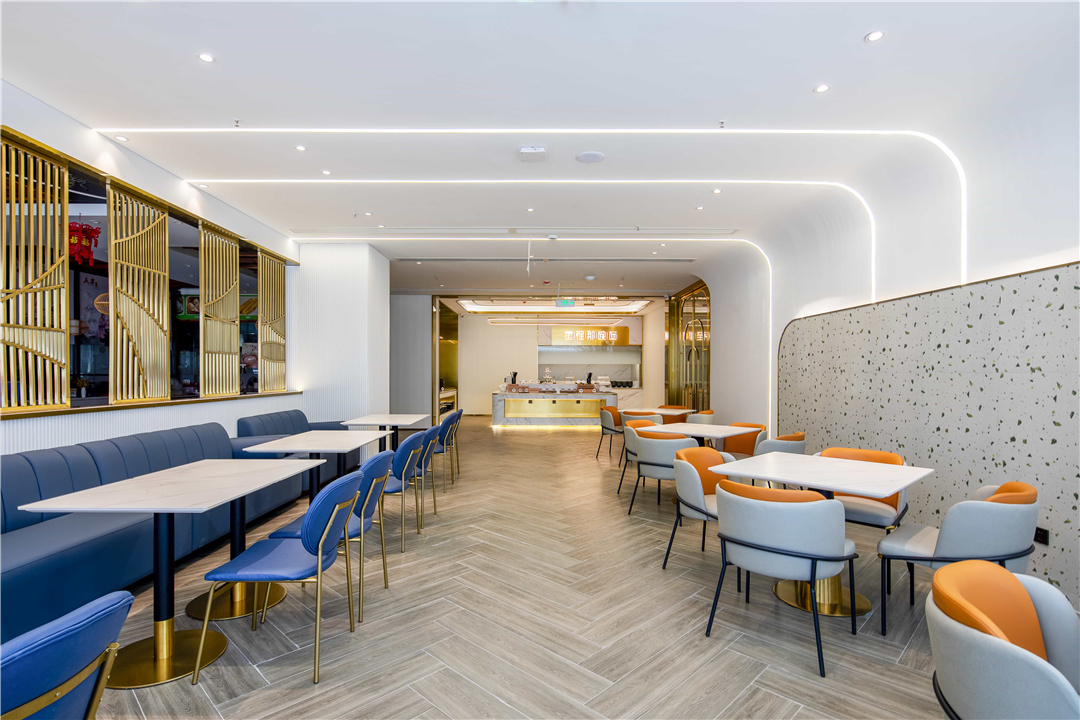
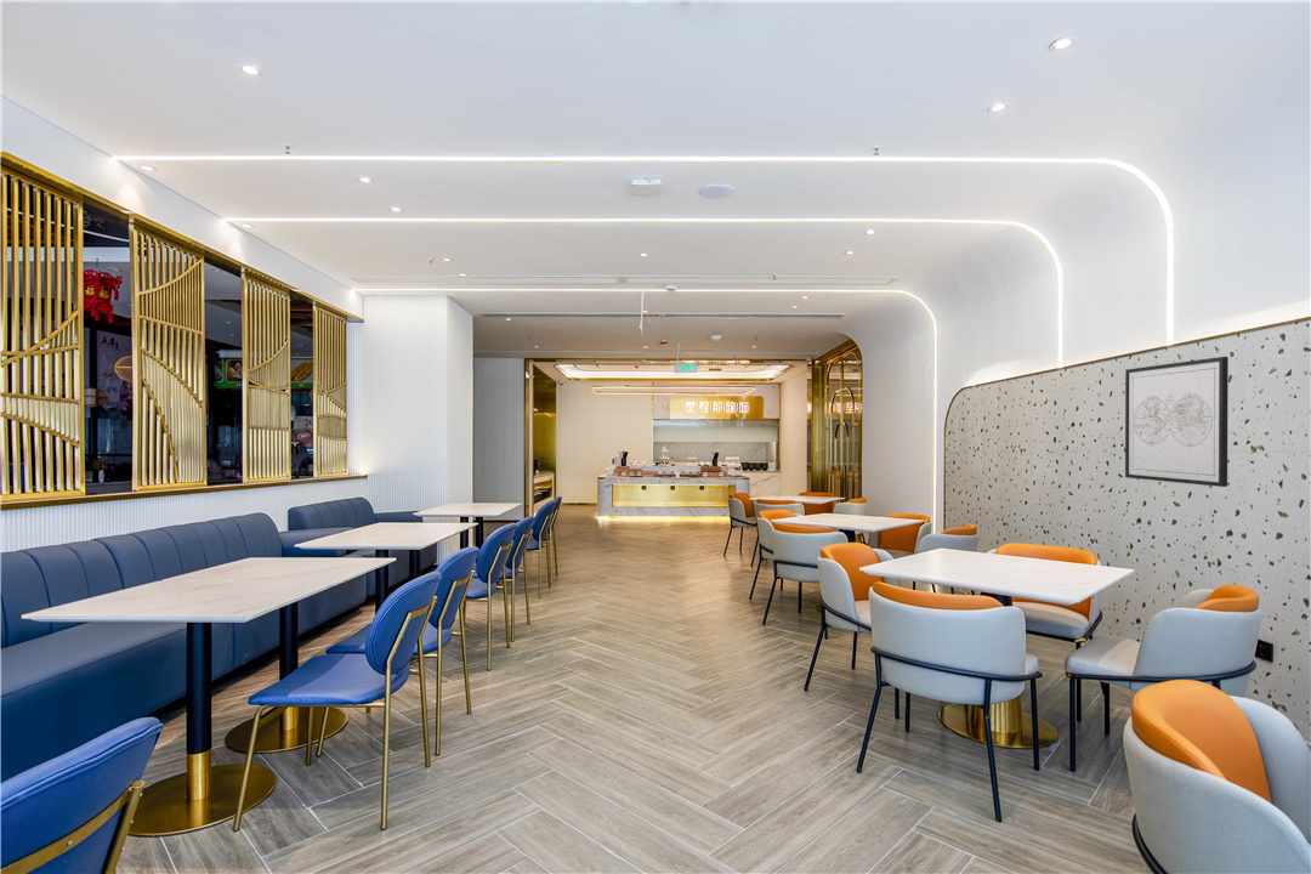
+ wall art [1124,356,1230,488]
